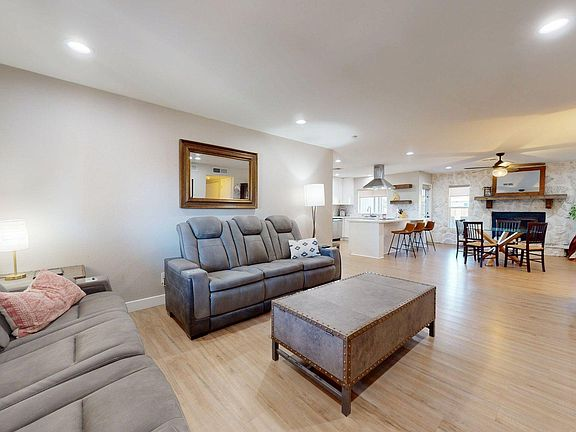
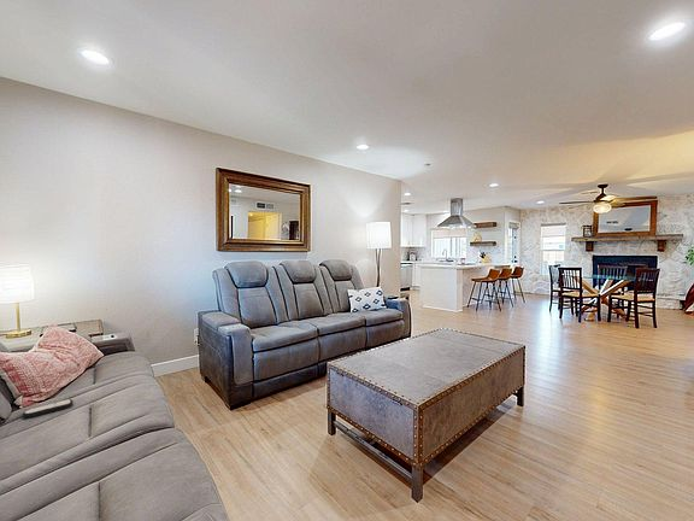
+ remote control [22,398,75,418]
